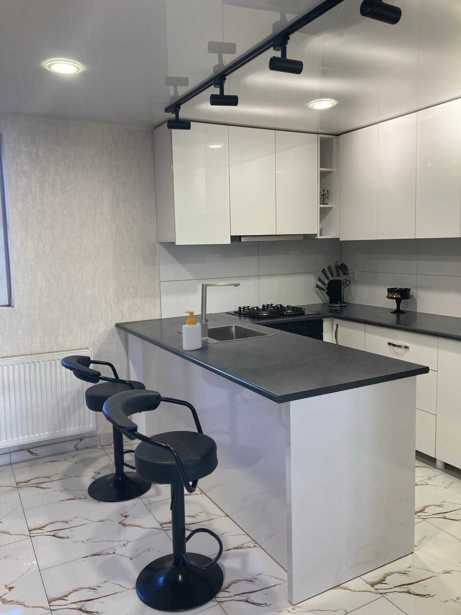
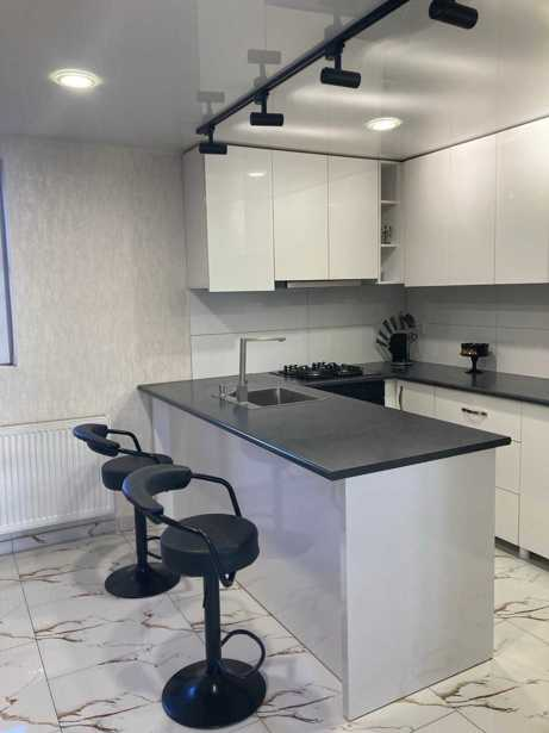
- soap bottle [181,310,203,351]
